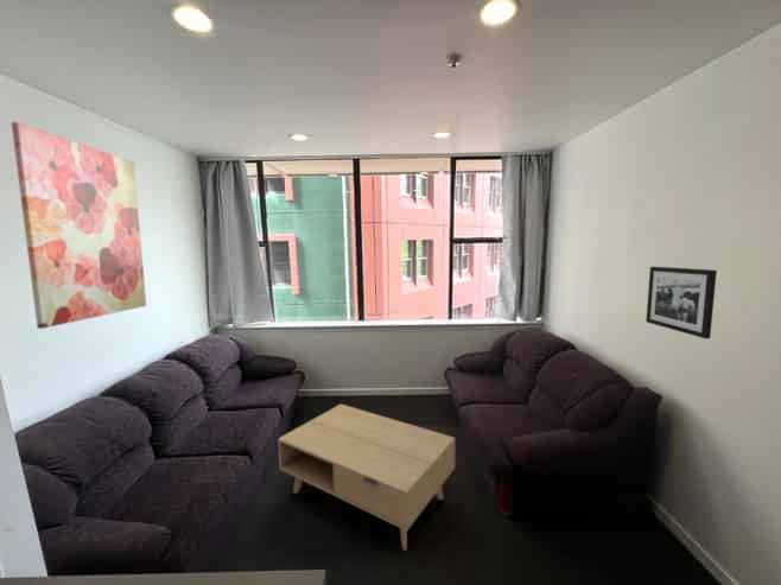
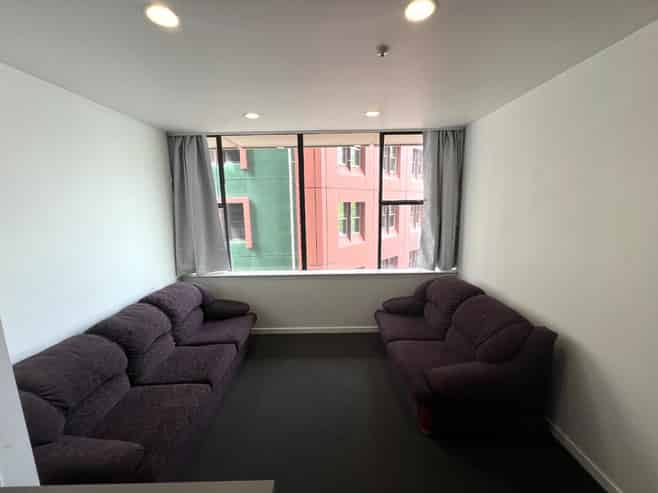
- wall art [11,121,147,330]
- coffee table [277,403,456,552]
- picture frame [645,266,718,339]
